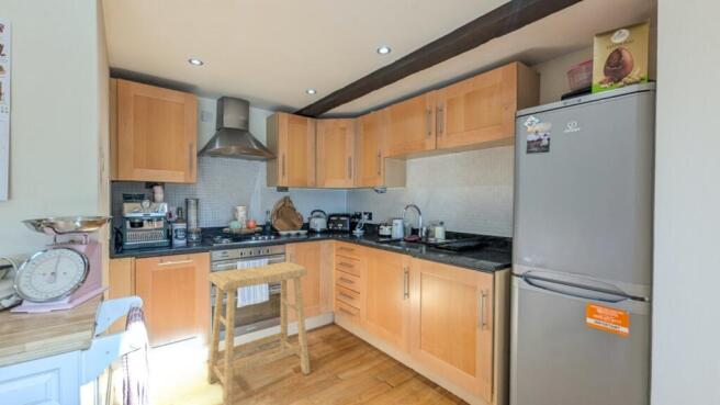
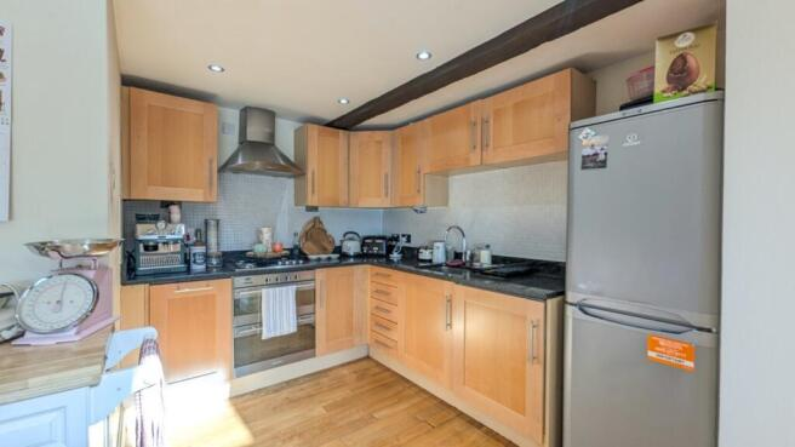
- stool [206,261,311,405]
